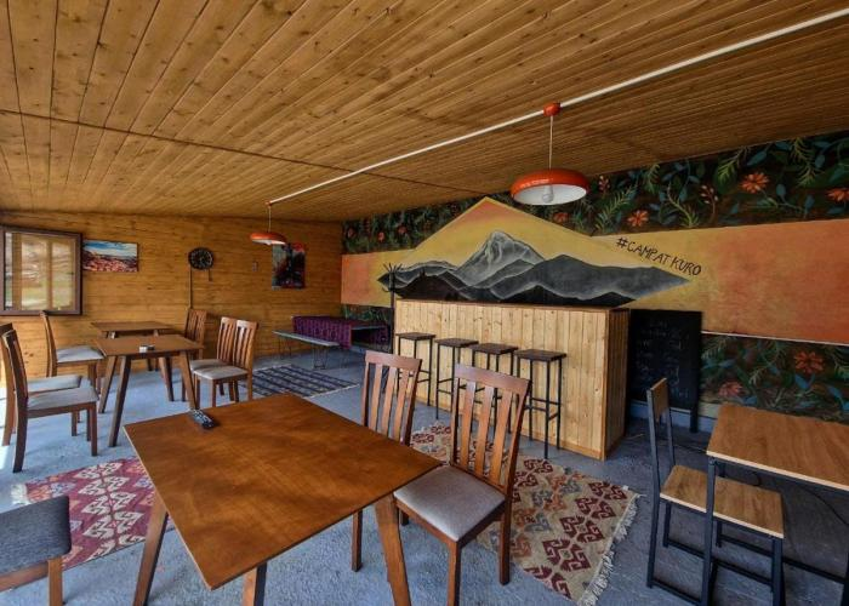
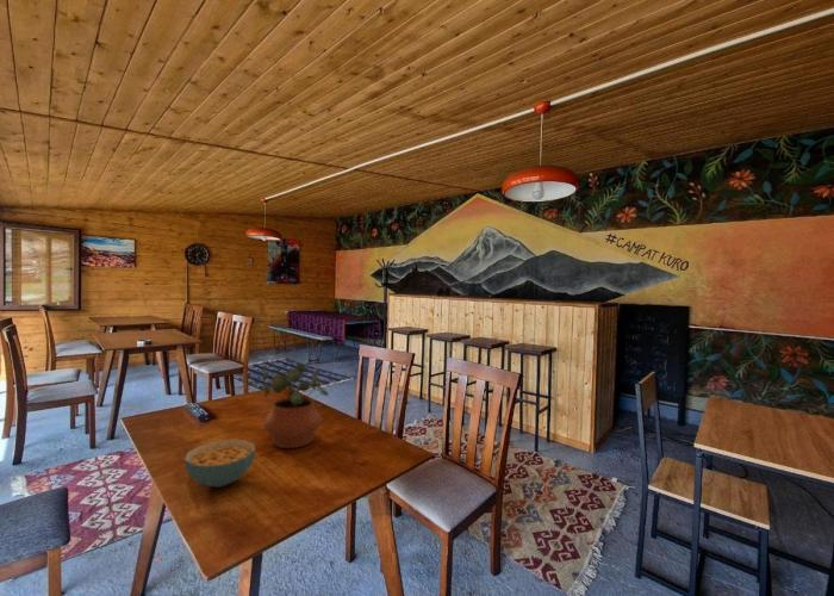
+ cereal bowl [183,437,256,489]
+ potted plant [262,362,331,449]
